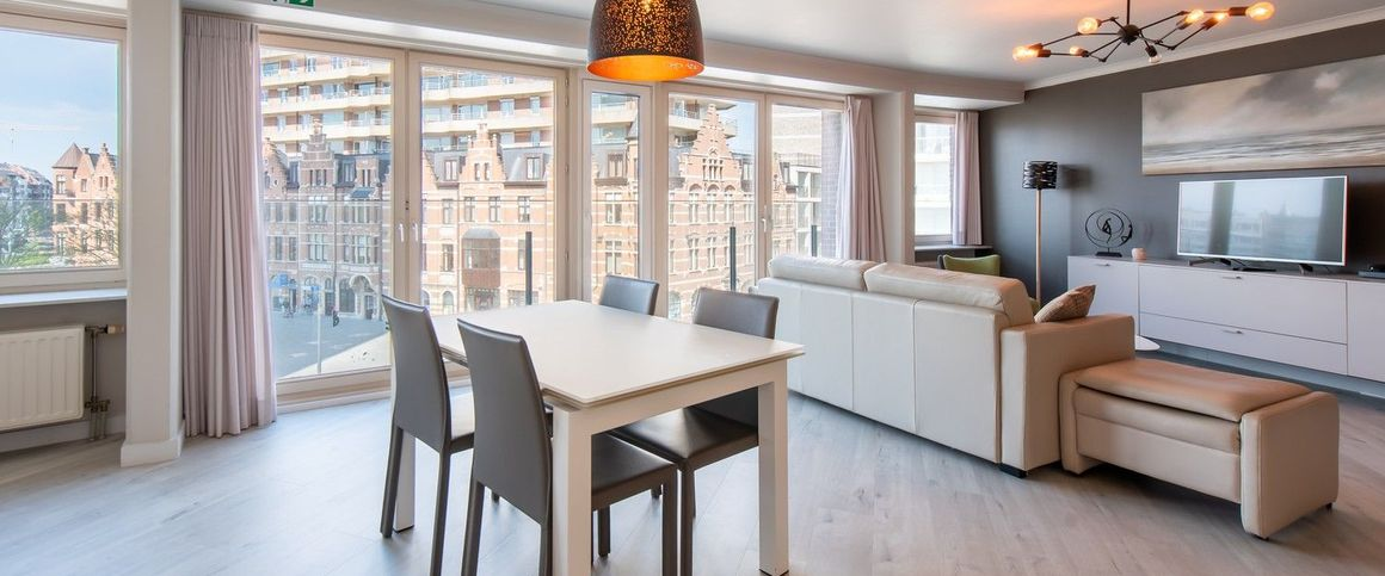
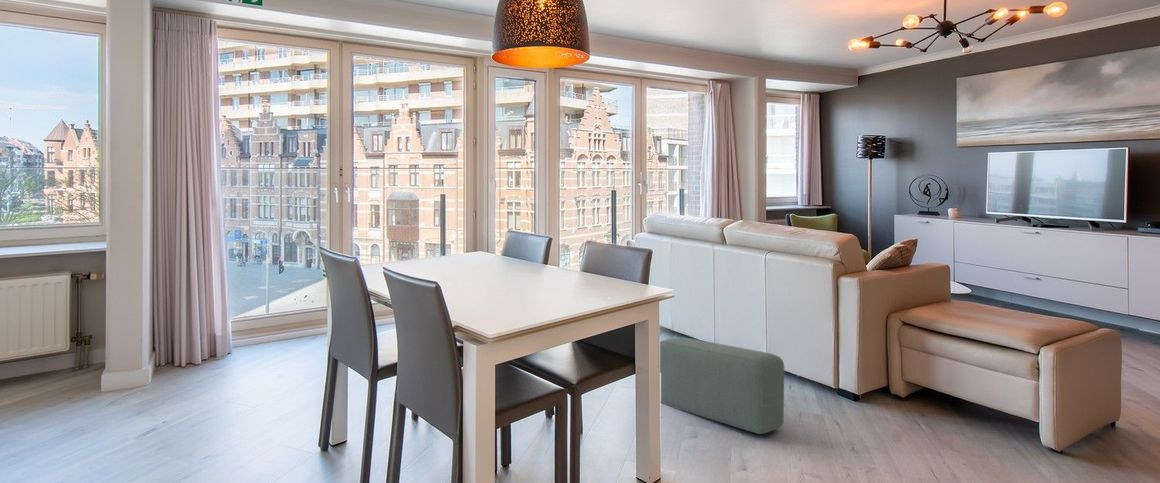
+ pouf [659,336,785,435]
